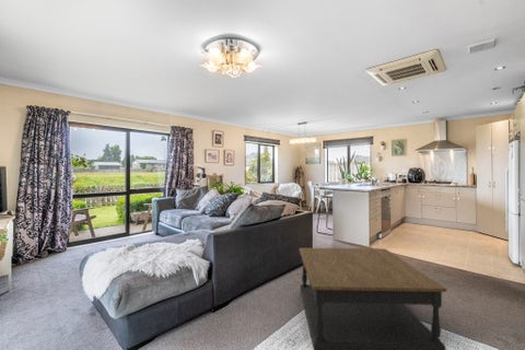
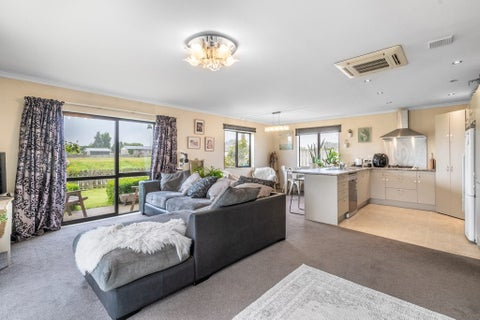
- coffee table [299,247,448,350]
